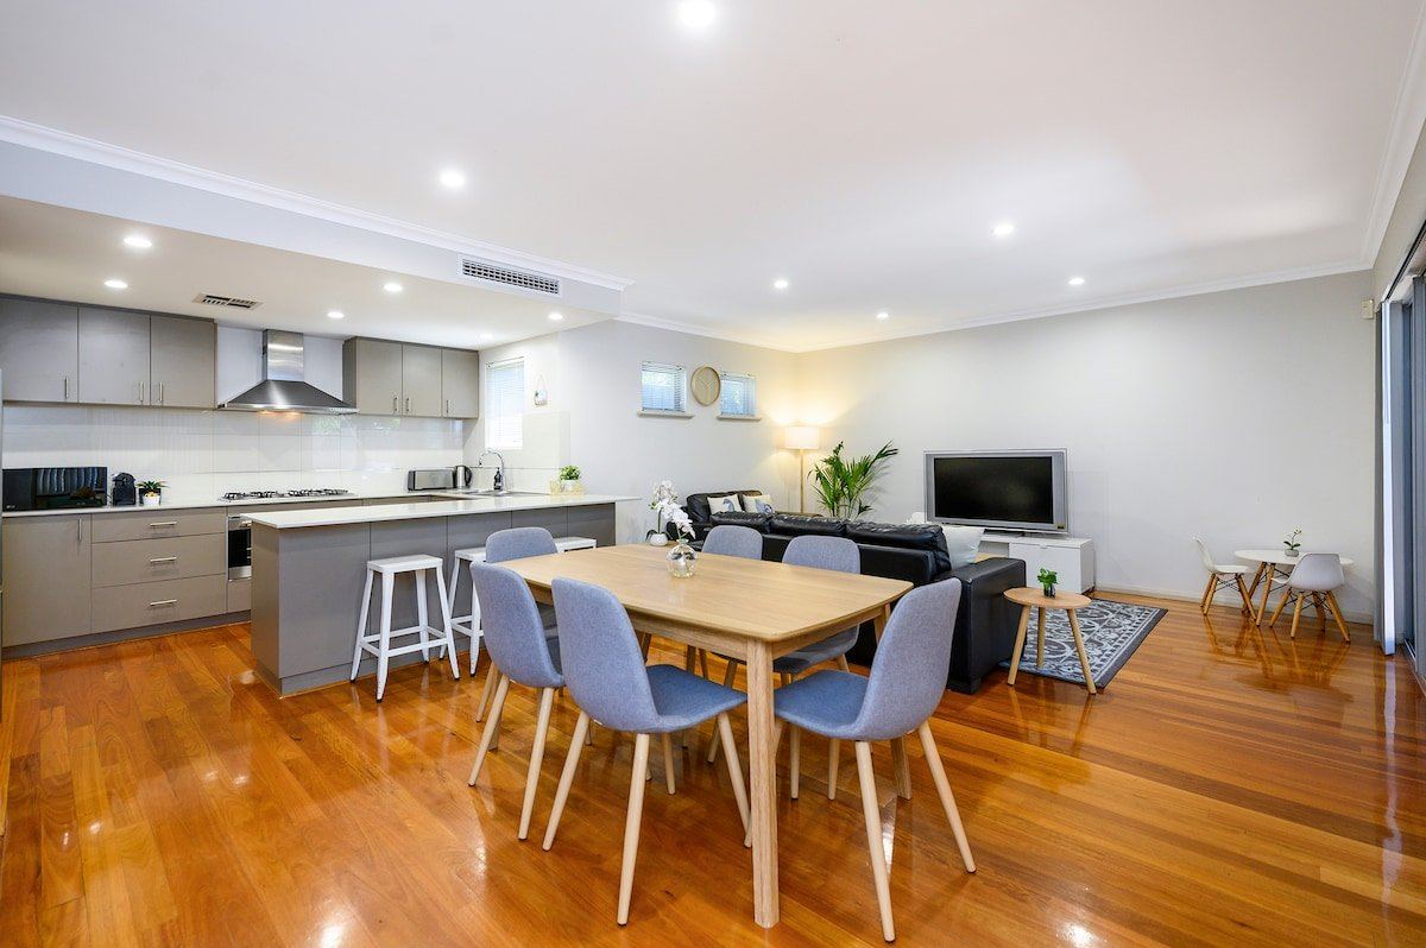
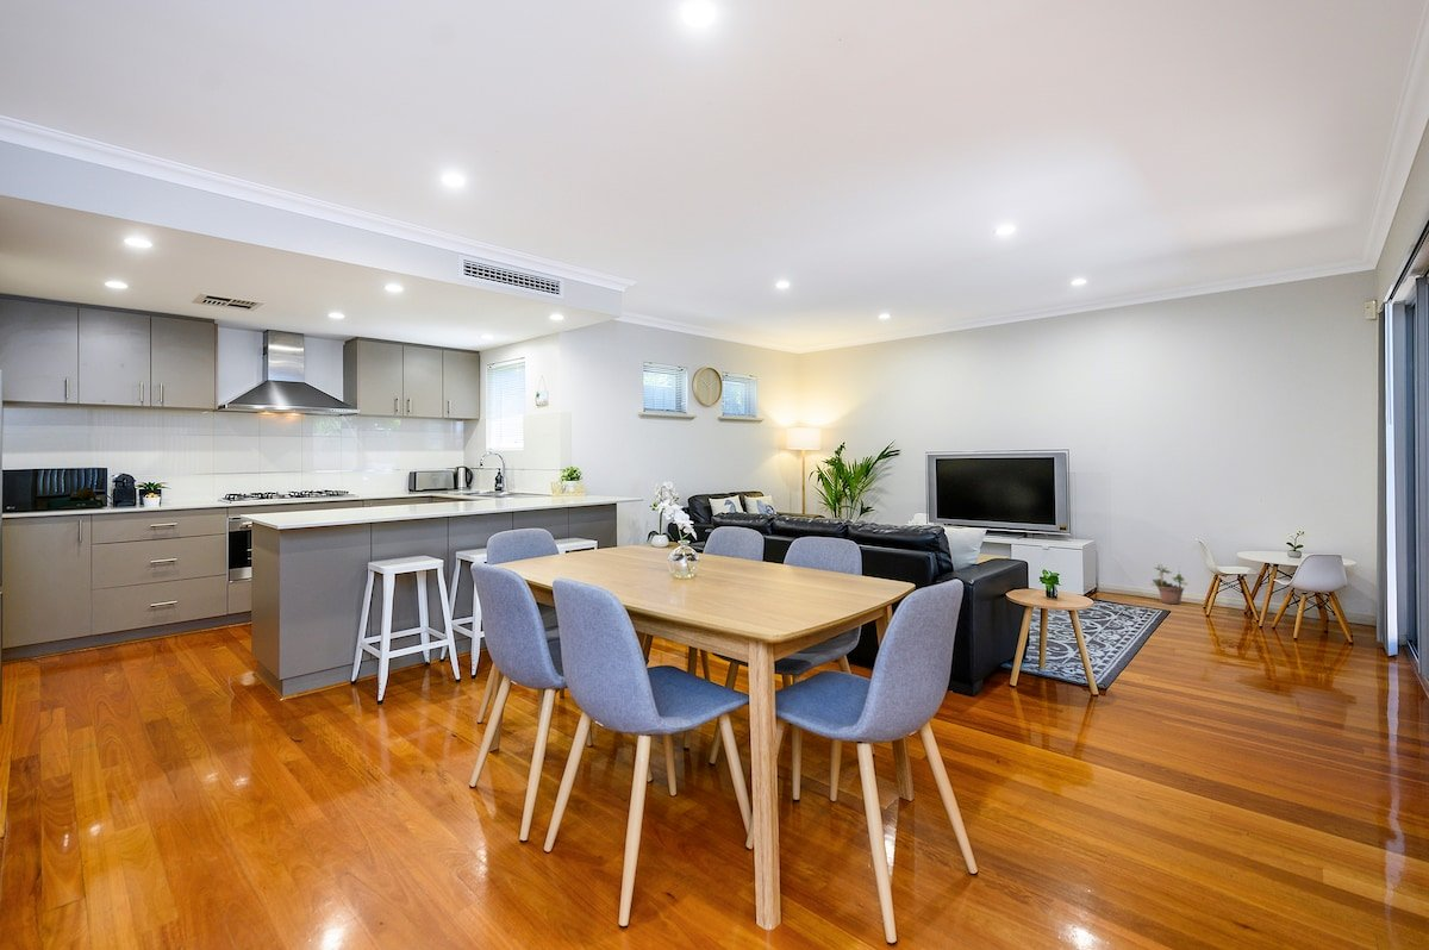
+ potted plant [1150,563,1188,605]
